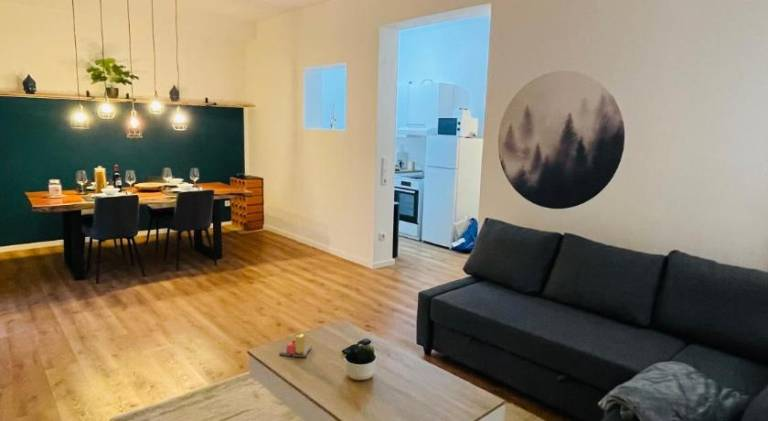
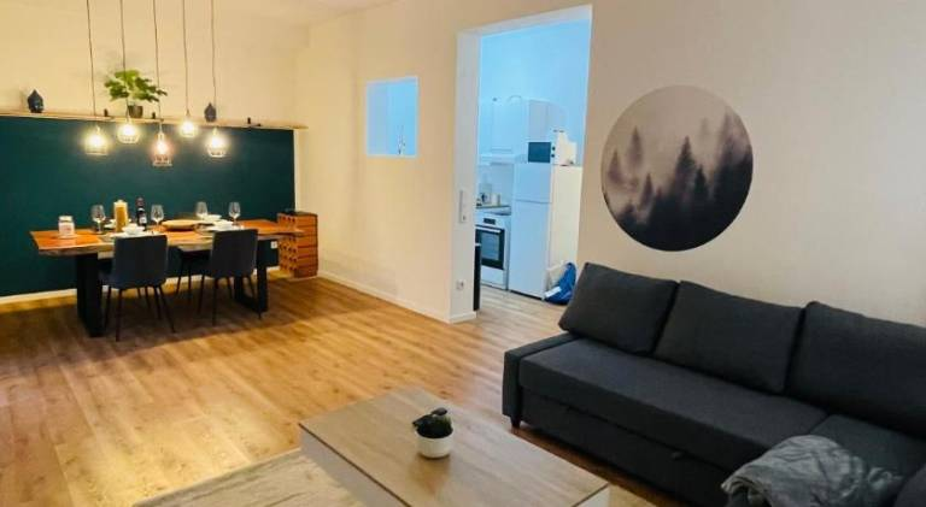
- candle [278,333,313,358]
